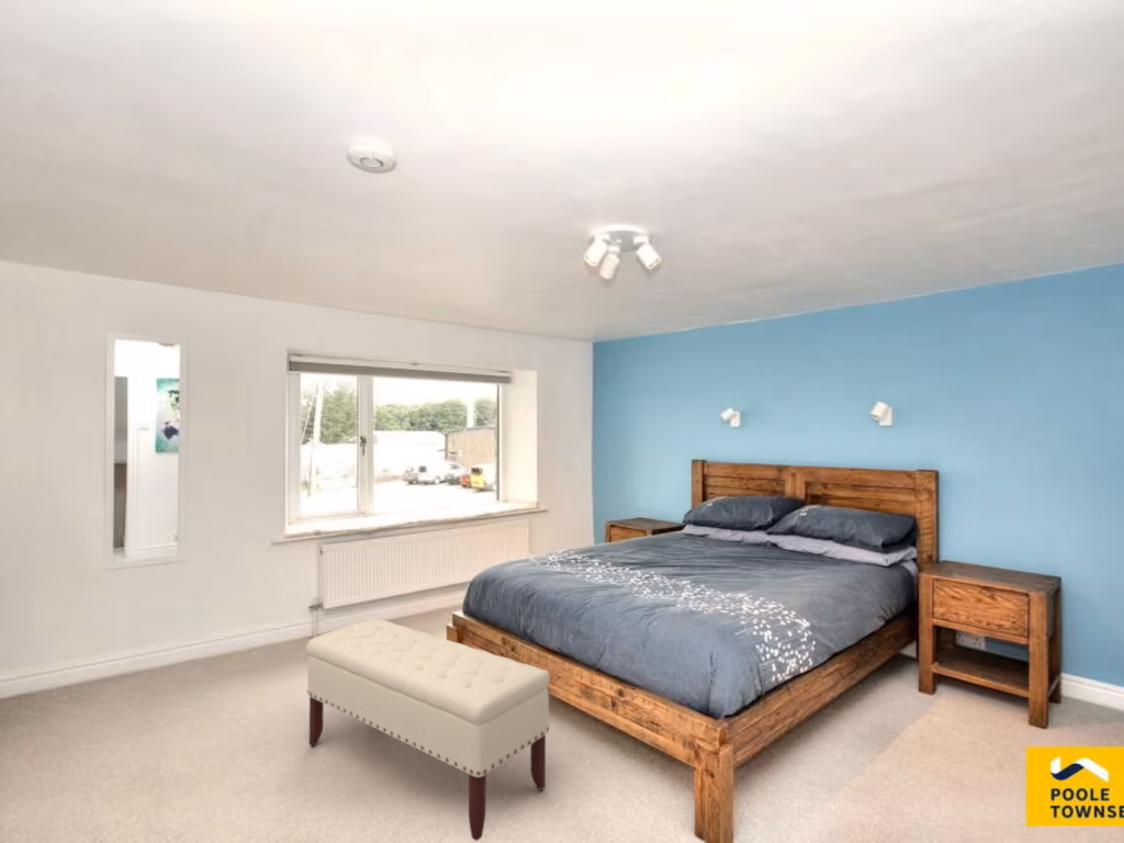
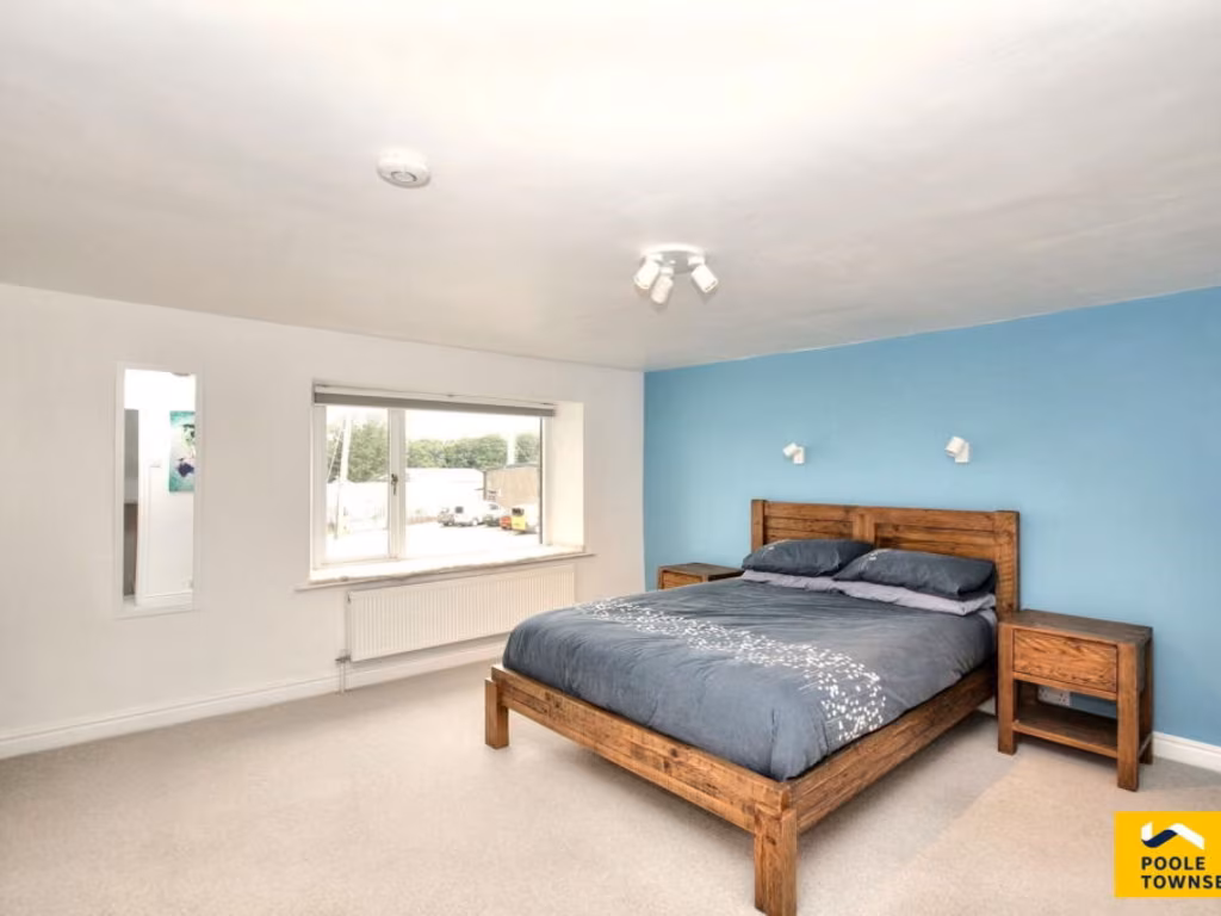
- bench [305,618,551,842]
